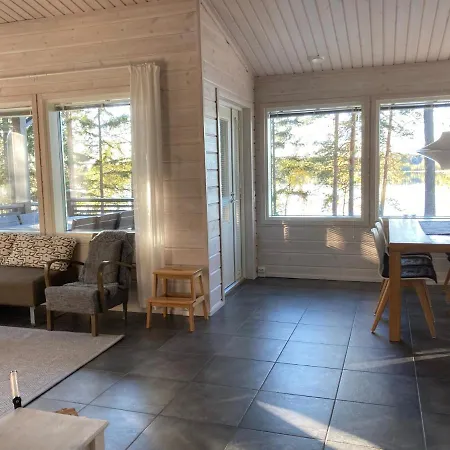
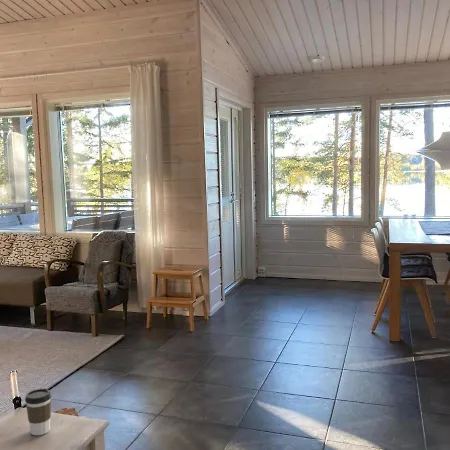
+ coffee cup [24,388,52,436]
